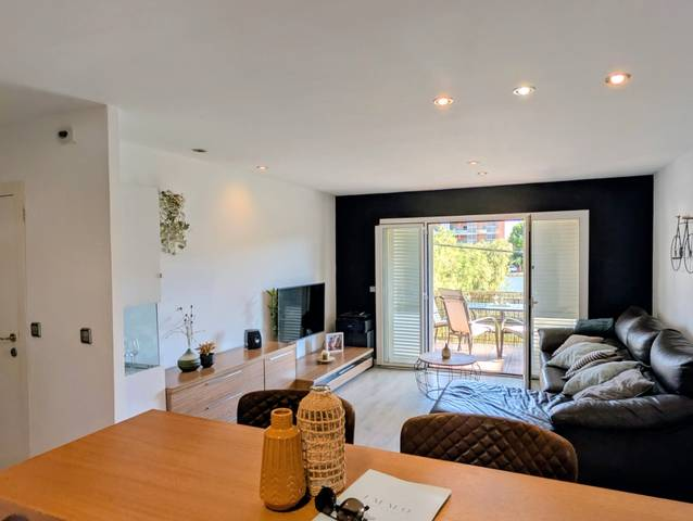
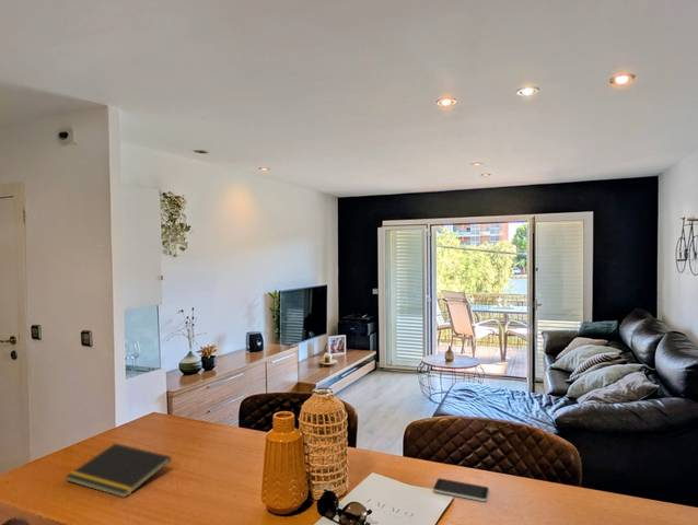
+ smartphone [432,477,490,502]
+ notepad [65,443,173,499]
